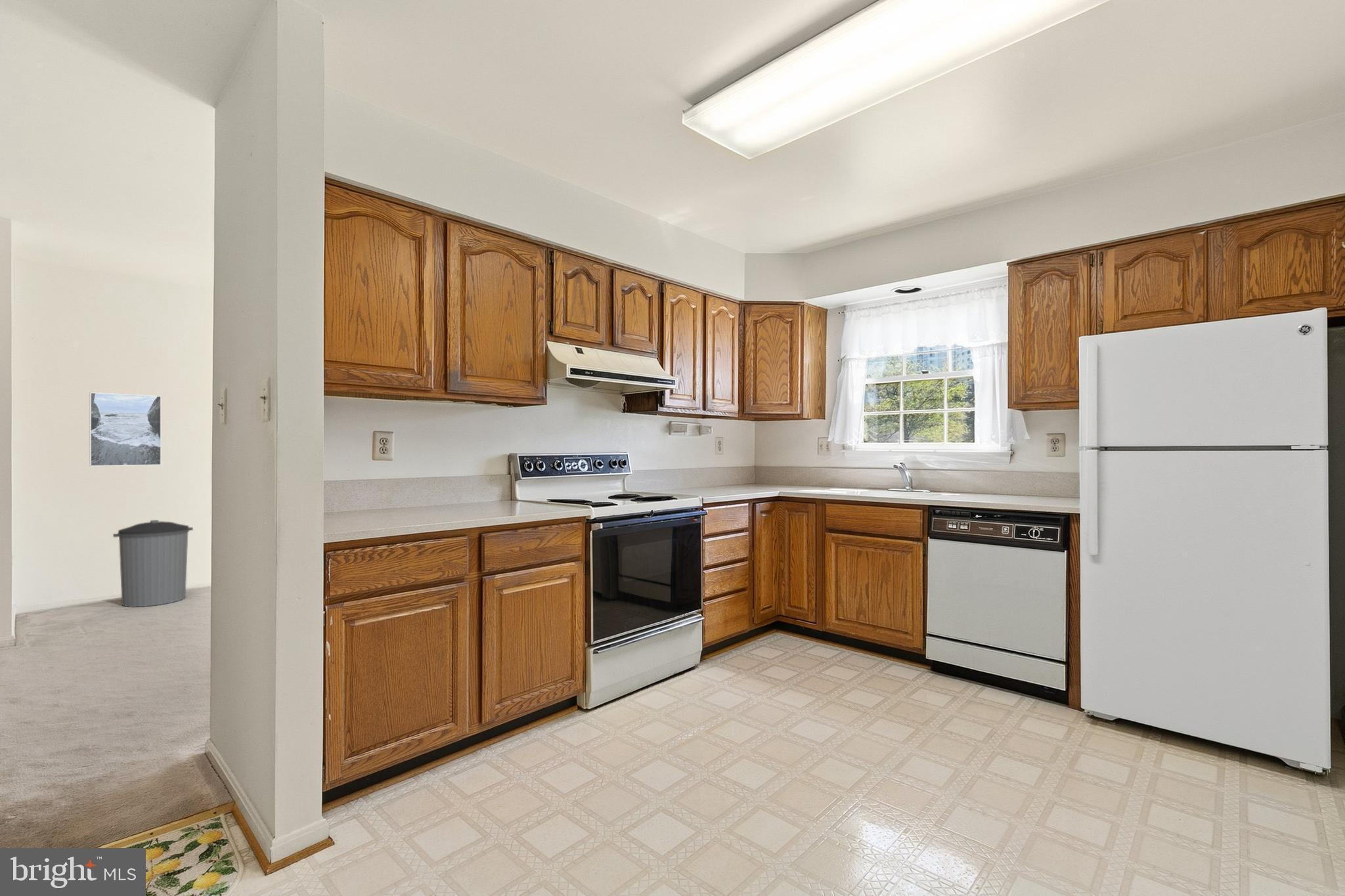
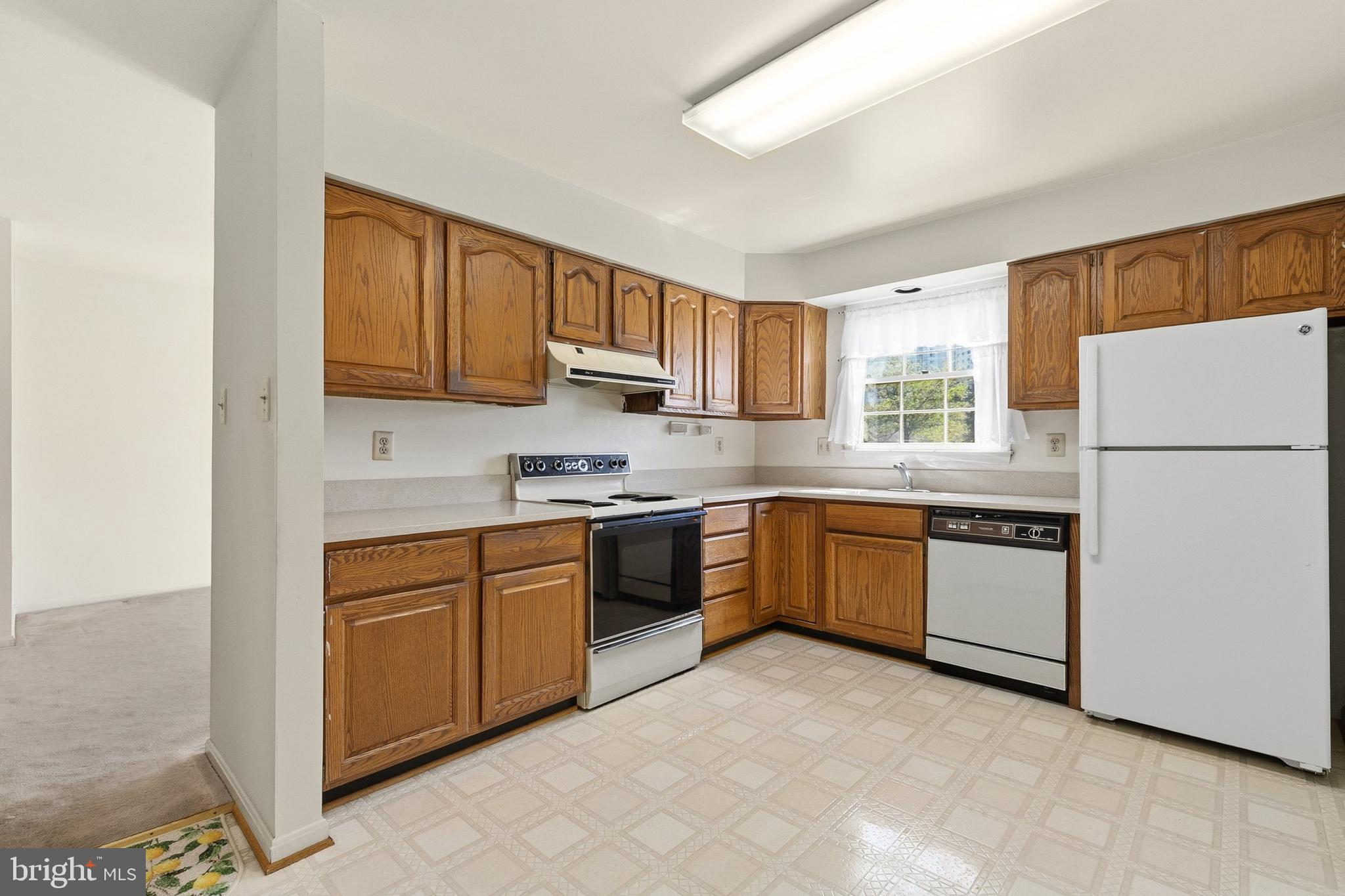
- trash can [112,519,194,608]
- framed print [89,392,162,467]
